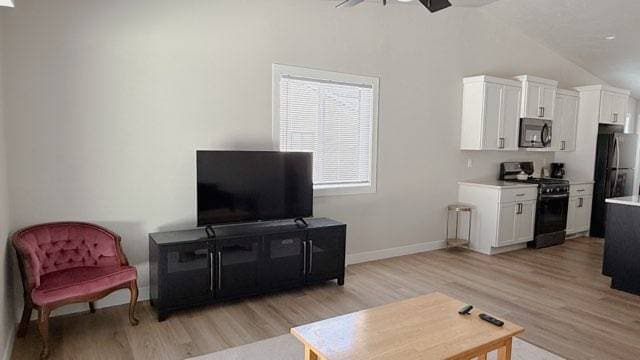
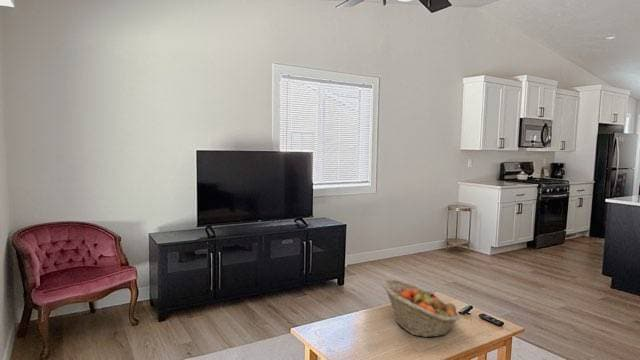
+ fruit basket [382,278,462,338]
